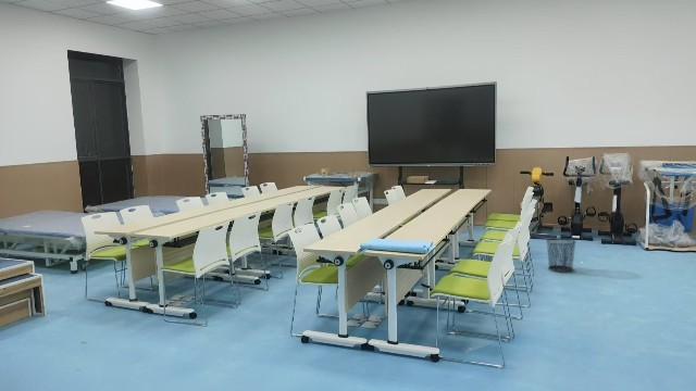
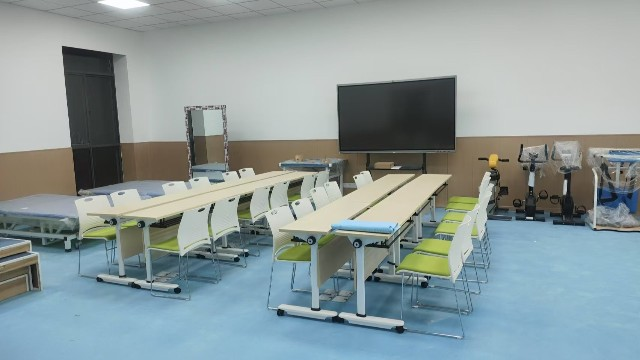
- waste bin [545,237,577,274]
